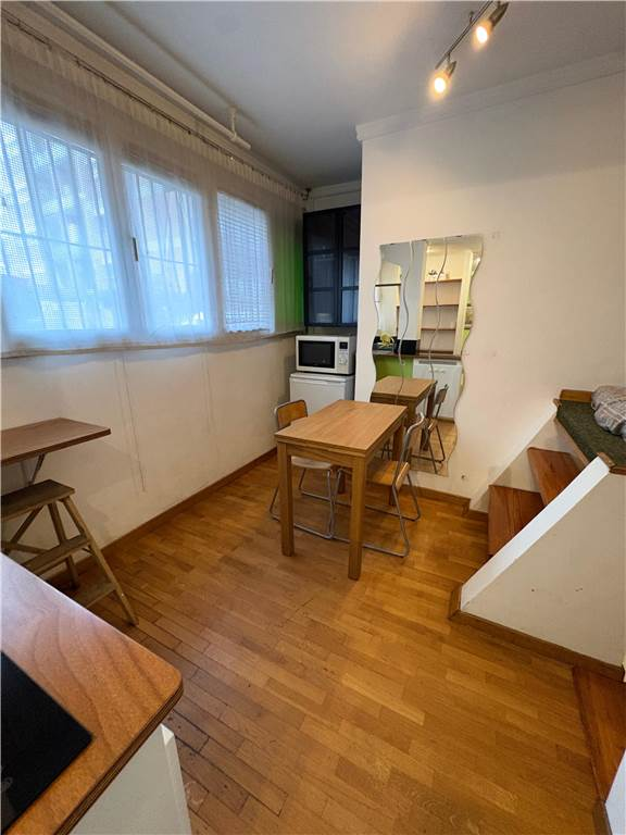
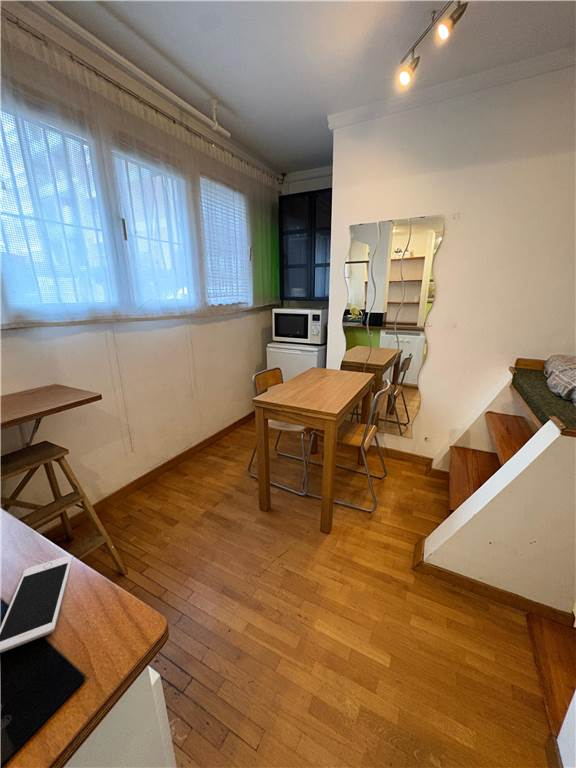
+ cell phone [0,554,74,654]
